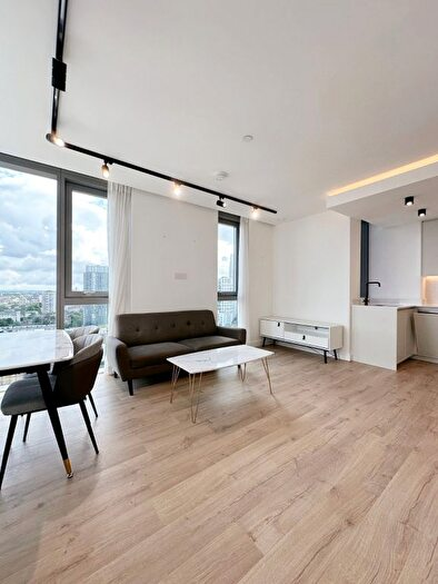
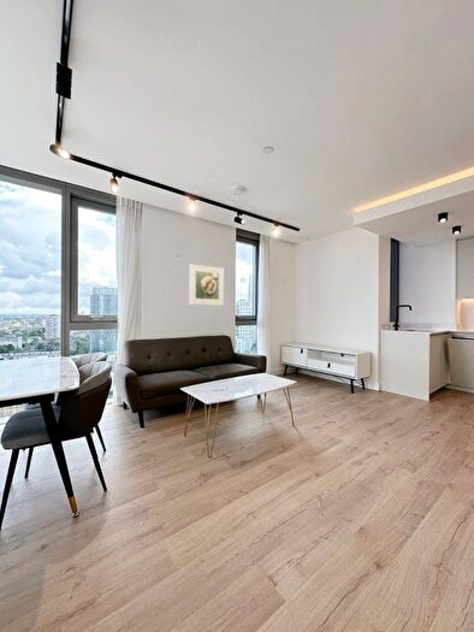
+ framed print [189,264,225,306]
